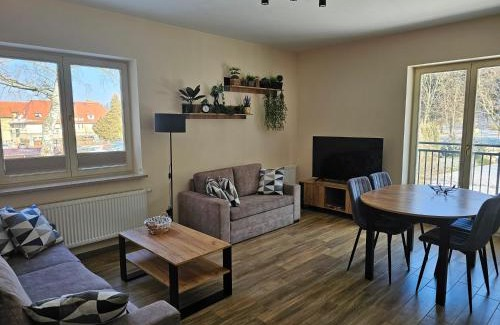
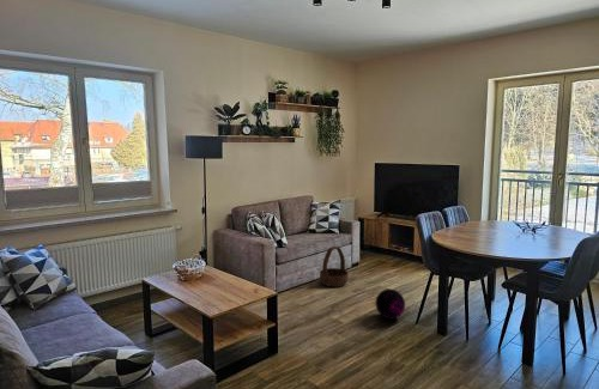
+ ball [374,287,406,321]
+ basket [319,245,350,288]
